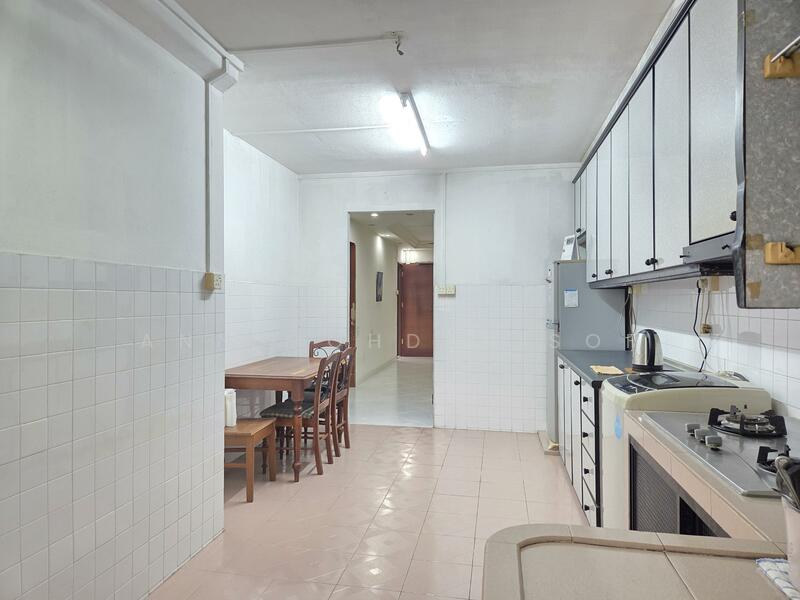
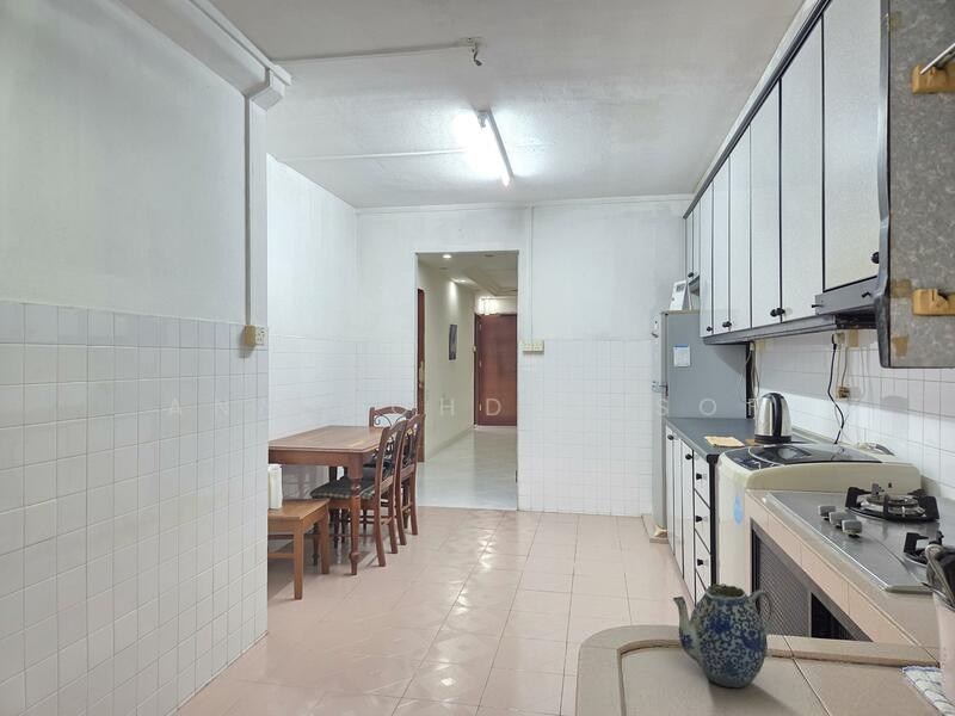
+ teapot [672,582,775,689]
